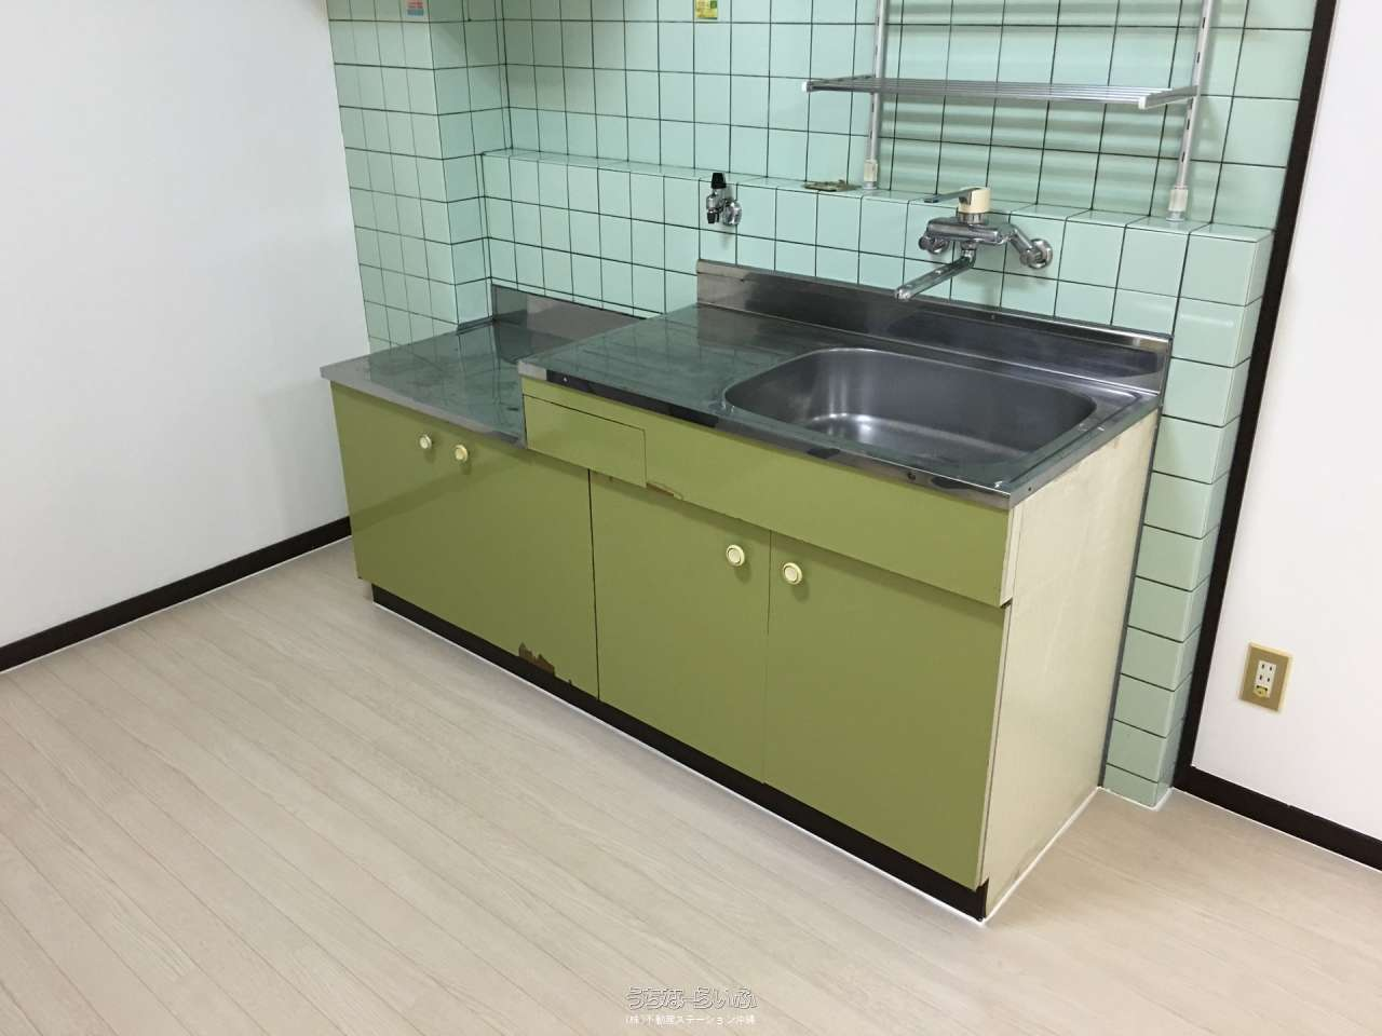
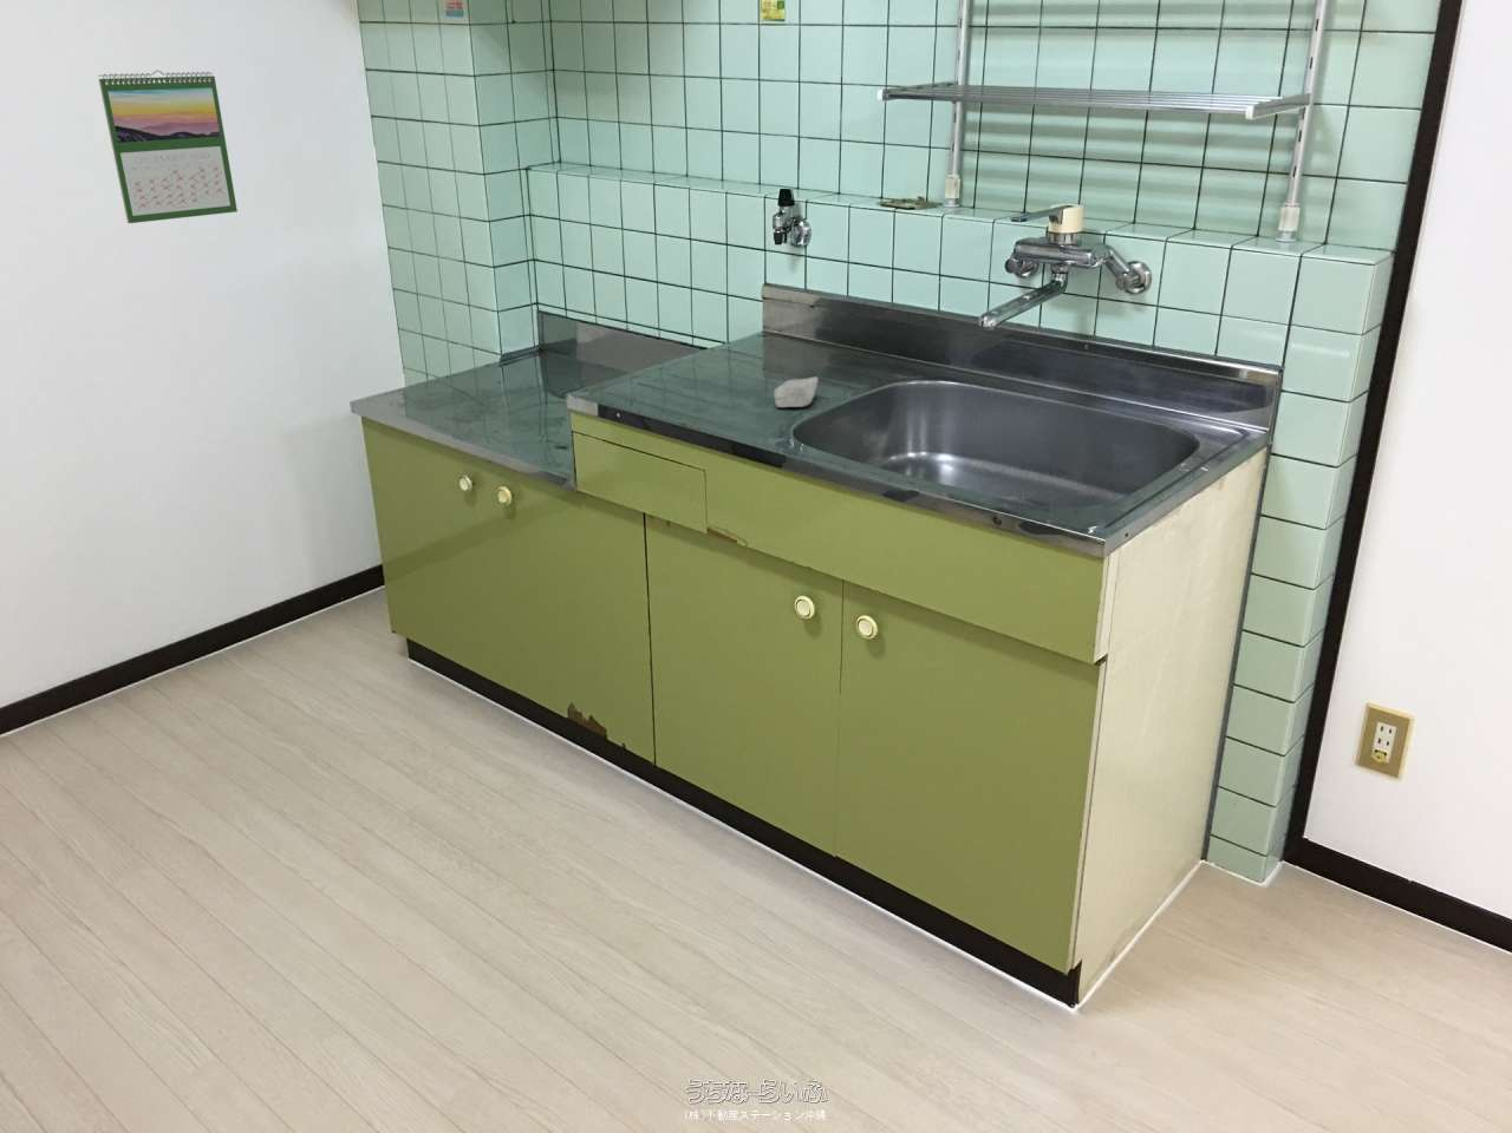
+ calendar [96,70,238,224]
+ soap bar [774,376,820,408]
